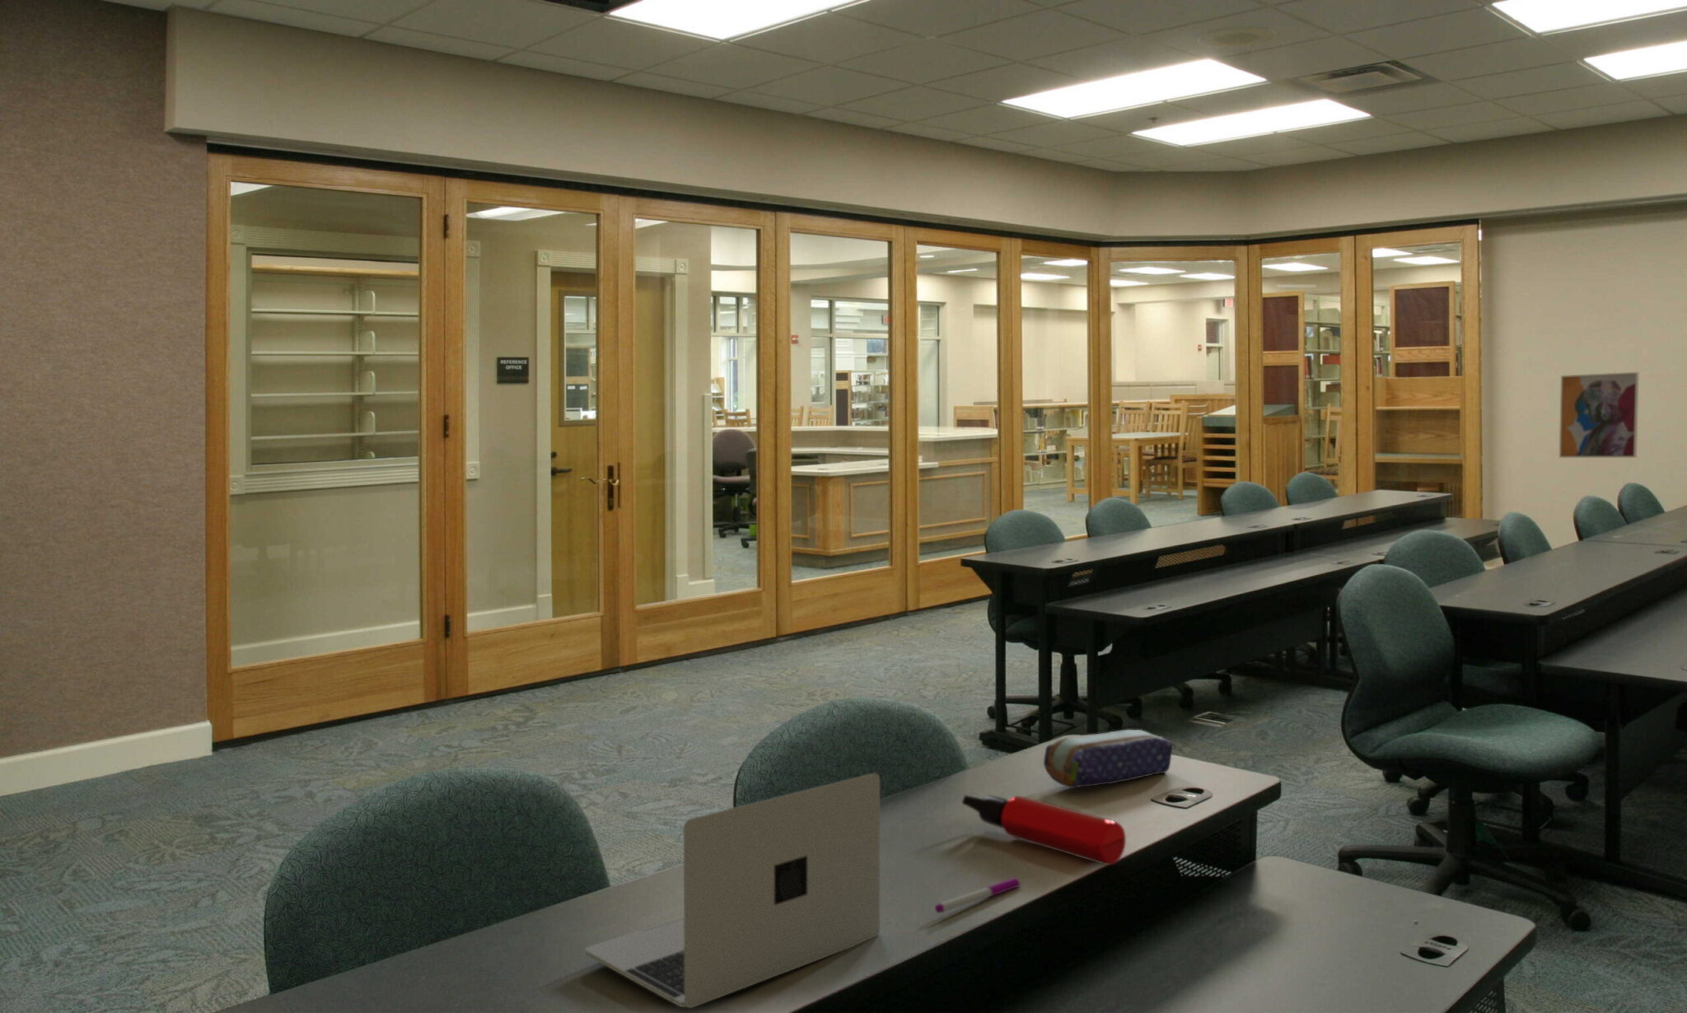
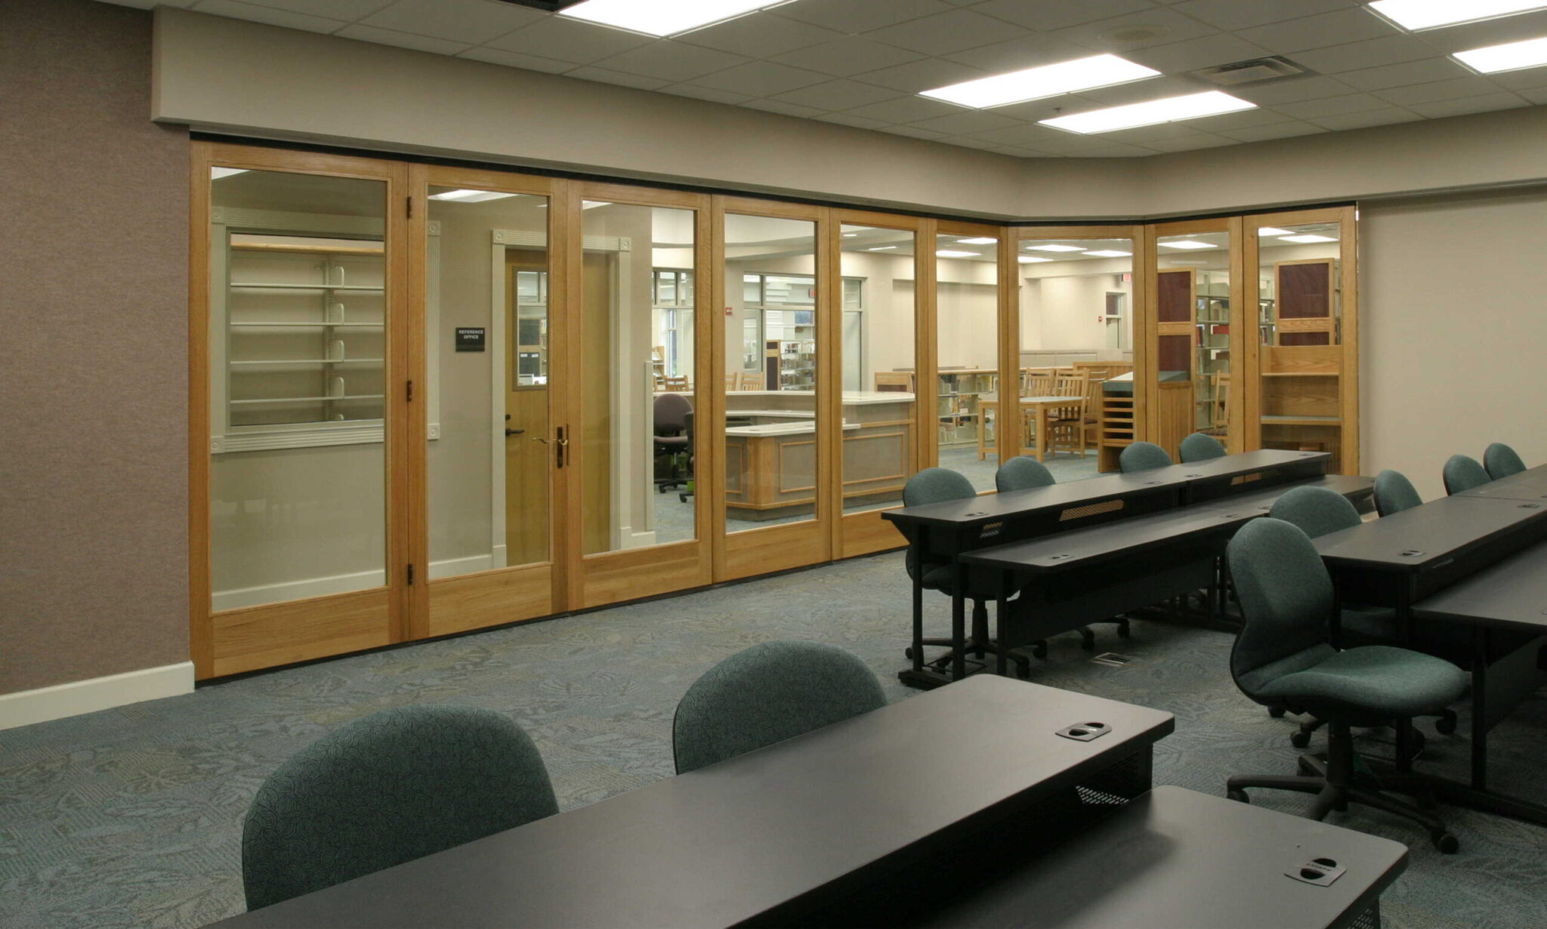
- wall art [1558,371,1639,459]
- pen [934,876,1021,914]
- water bottle [962,794,1127,866]
- laptop [584,772,881,1009]
- pencil case [1042,729,1172,789]
